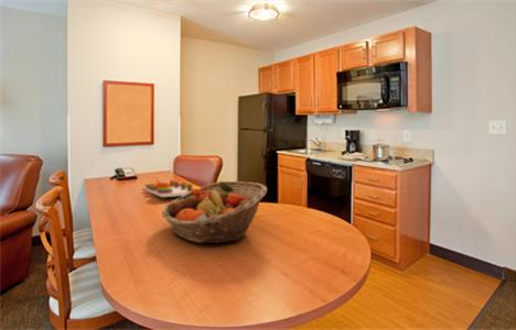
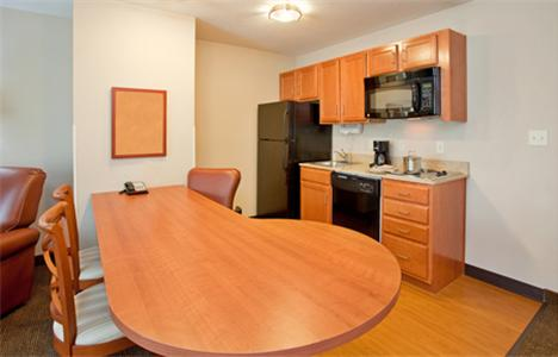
- board game [142,178,202,198]
- fruit basket [161,180,268,244]
